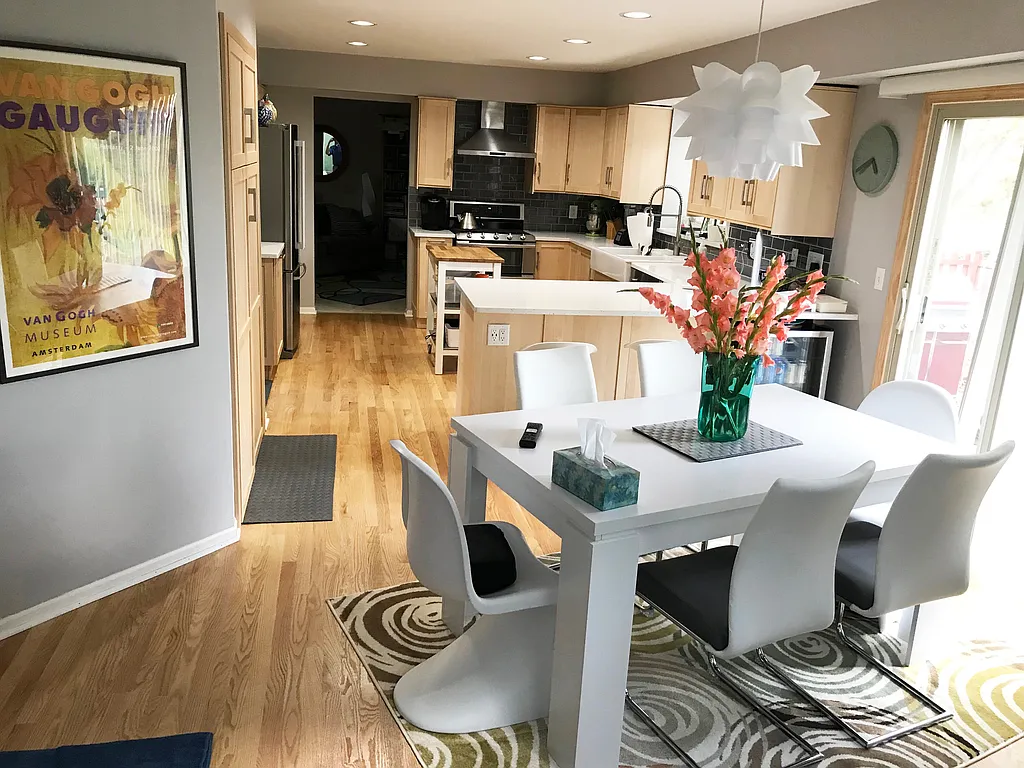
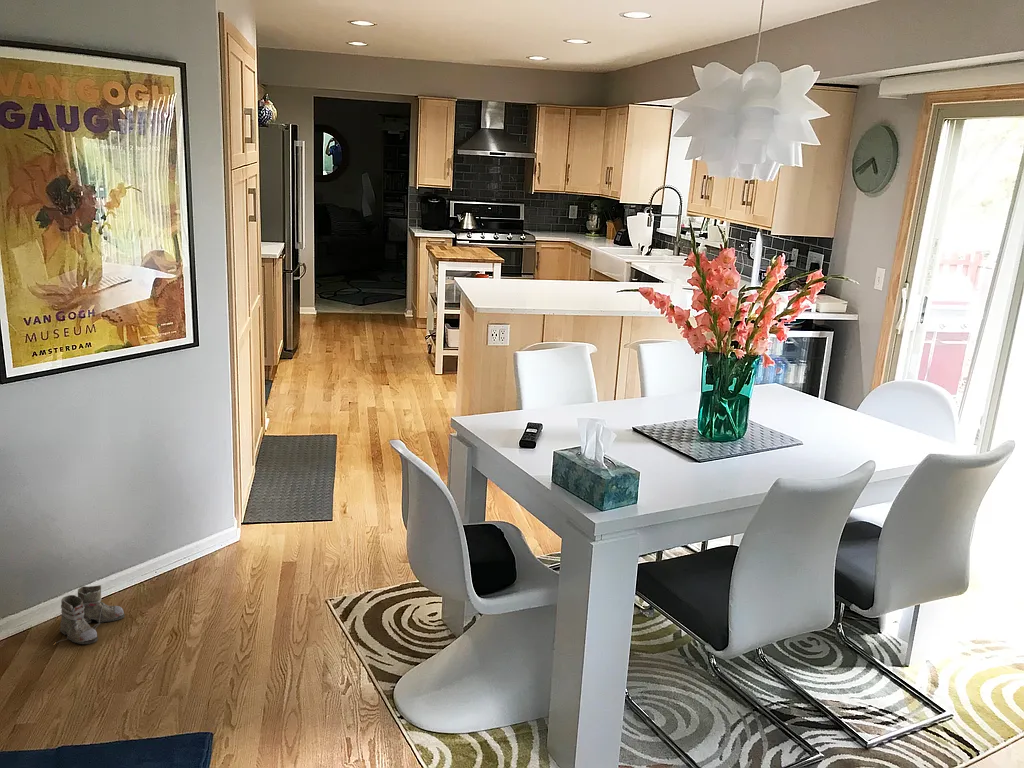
+ boots [57,584,126,645]
